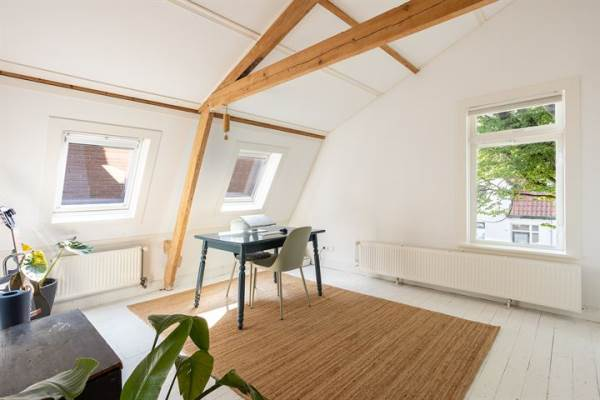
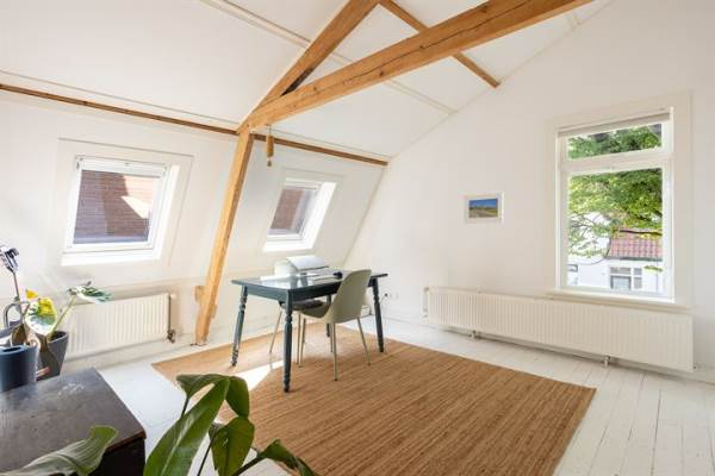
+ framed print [462,192,505,225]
